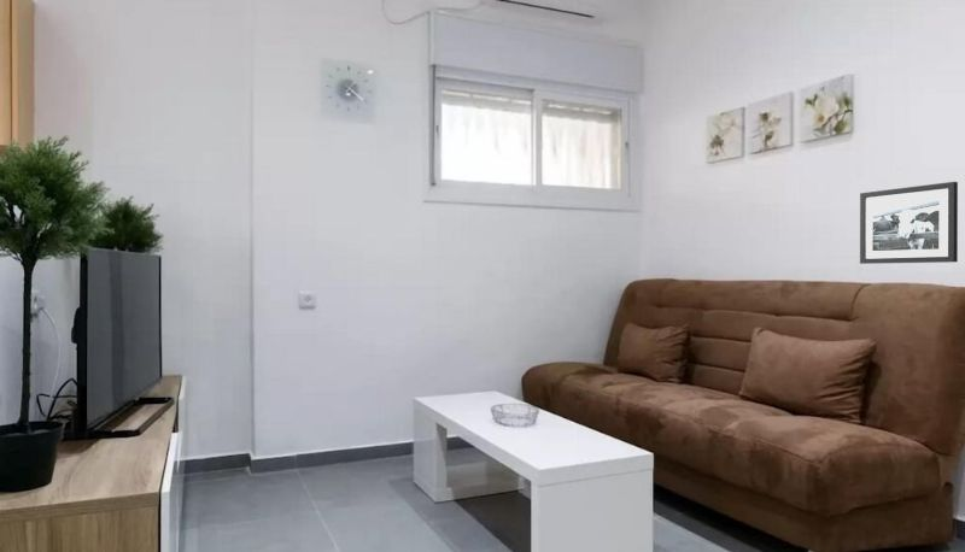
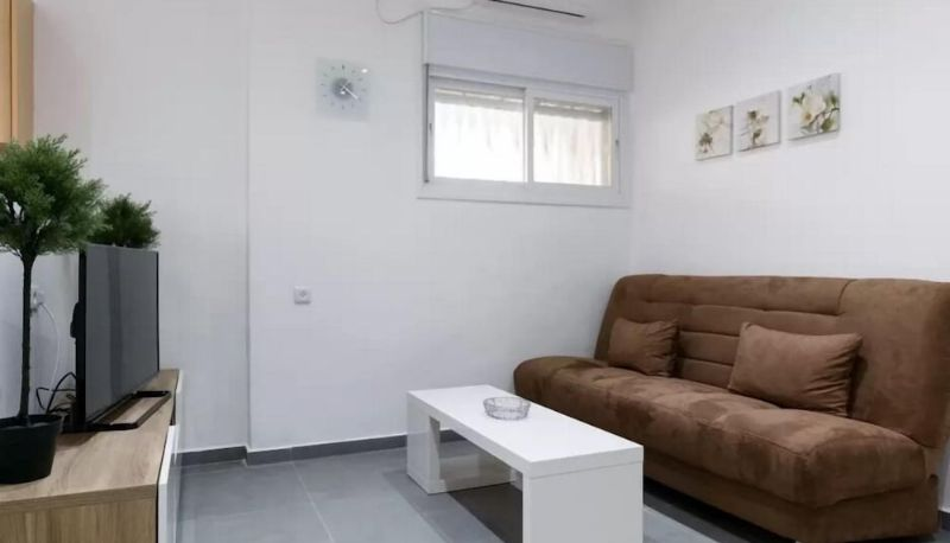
- picture frame [859,181,959,265]
